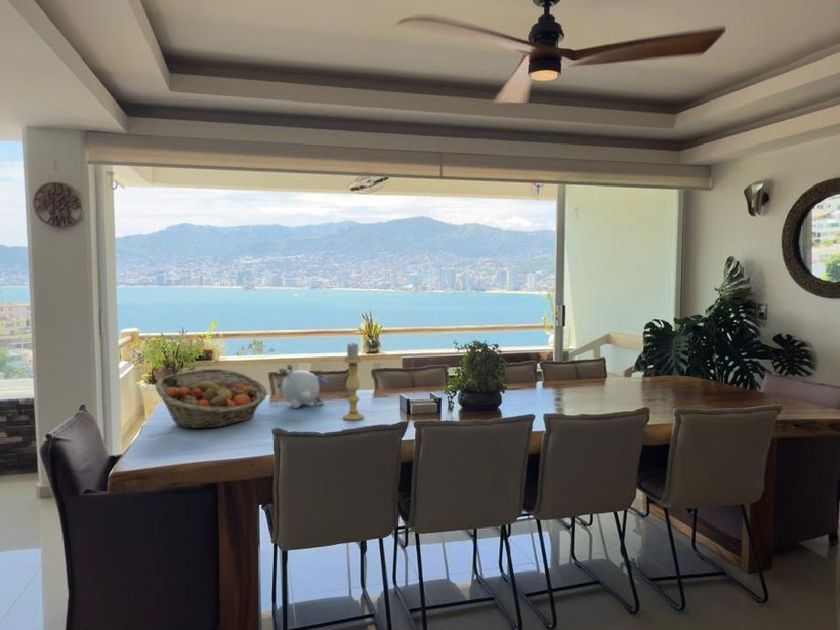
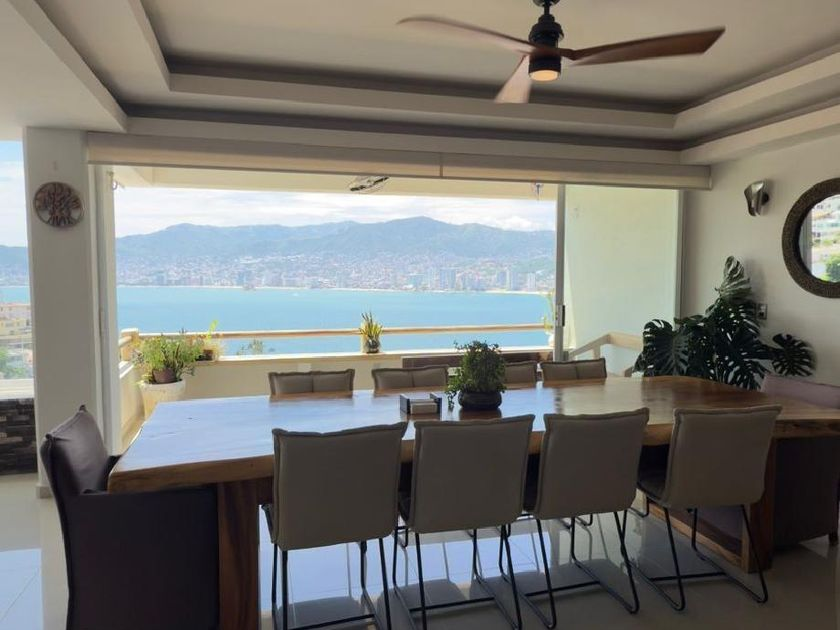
- fruit basket [154,368,268,429]
- candle holder [342,341,365,421]
- decorative ball [274,361,330,409]
